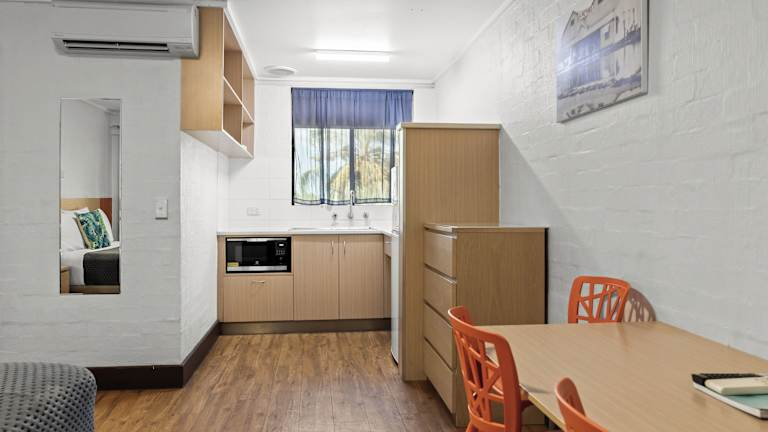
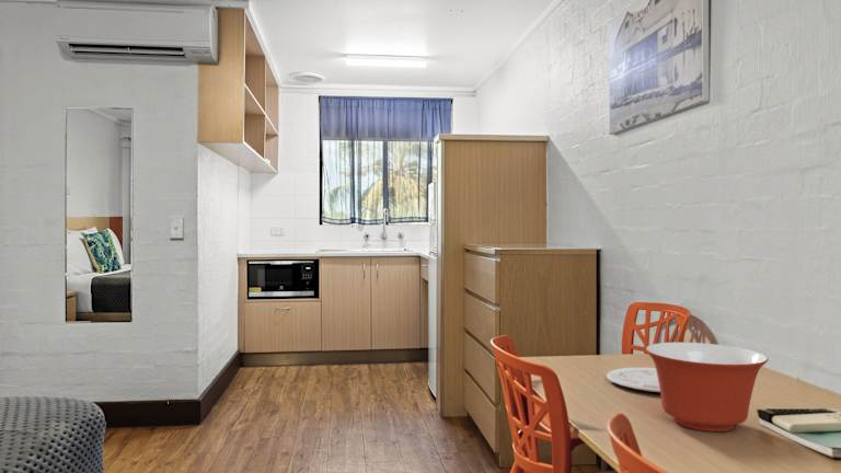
+ plate [606,367,660,393]
+ mixing bowl [645,342,770,432]
